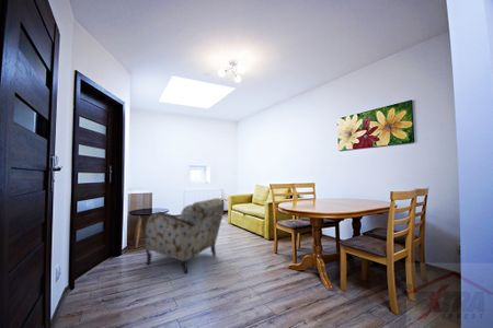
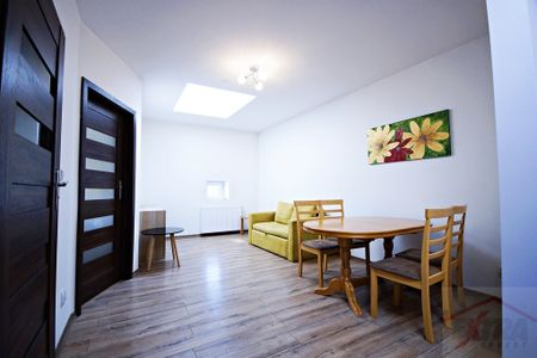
- armchair [145,197,226,274]
